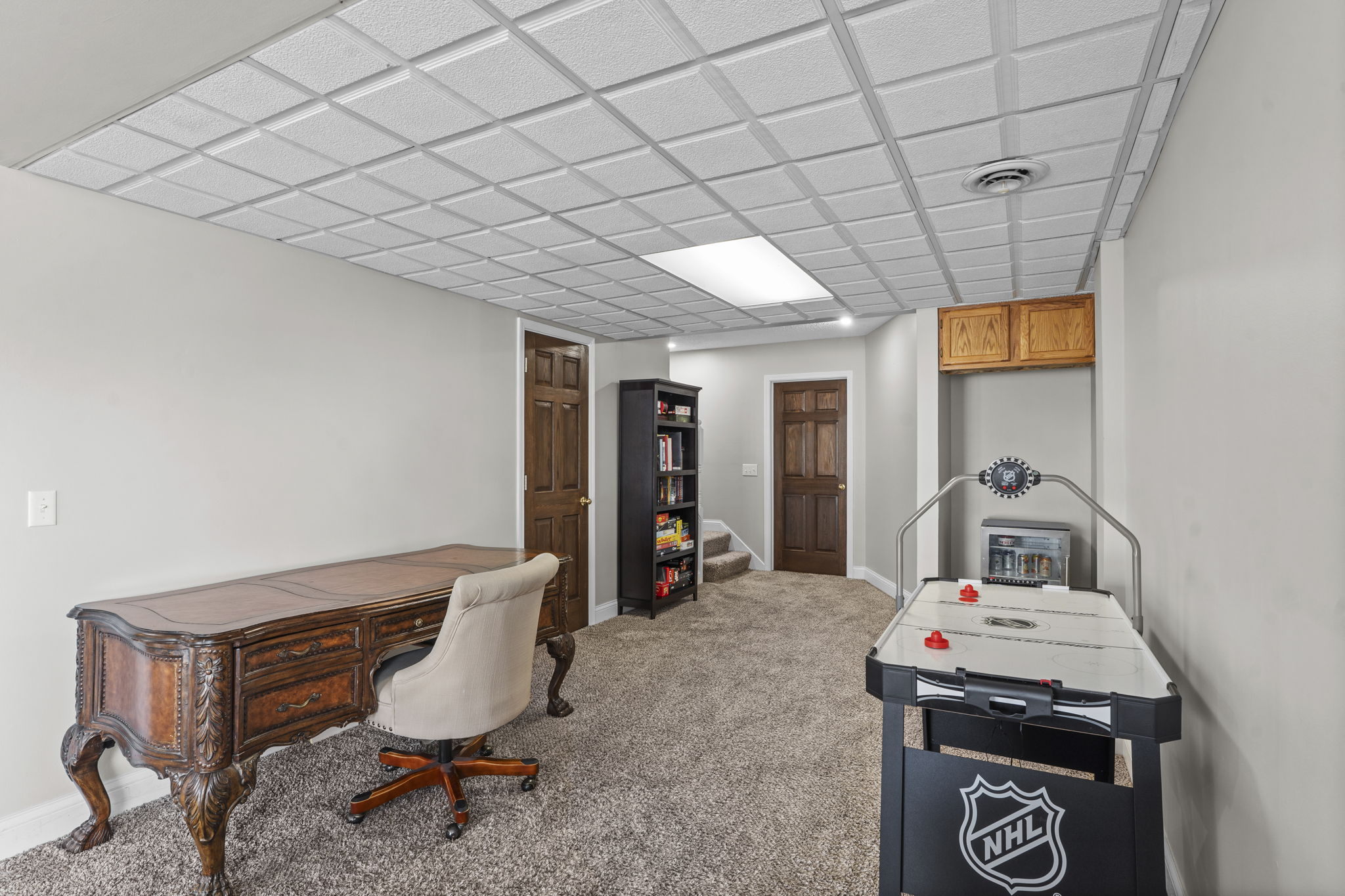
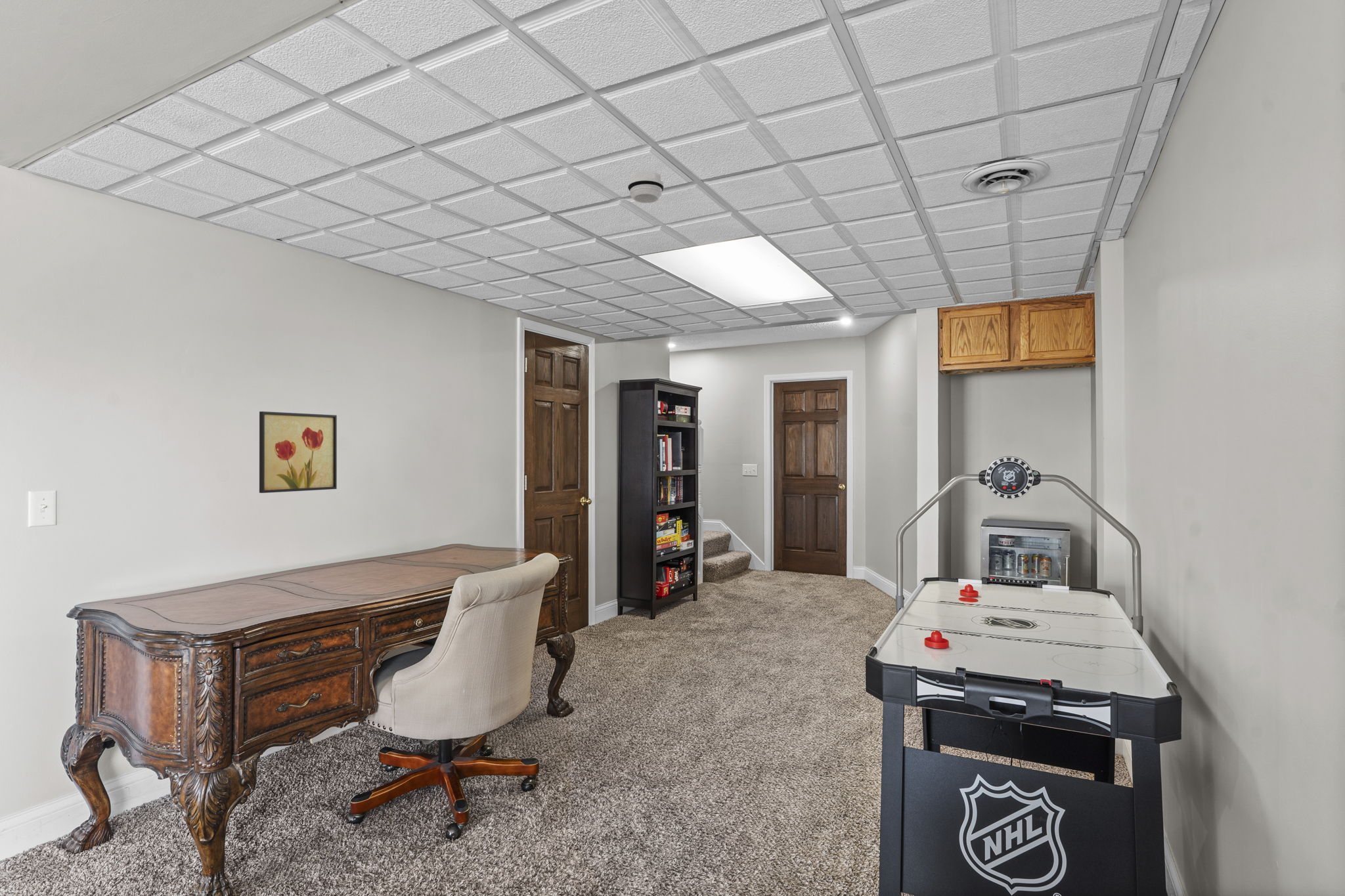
+ wall art [259,411,338,494]
+ smoke detector [627,171,665,203]
